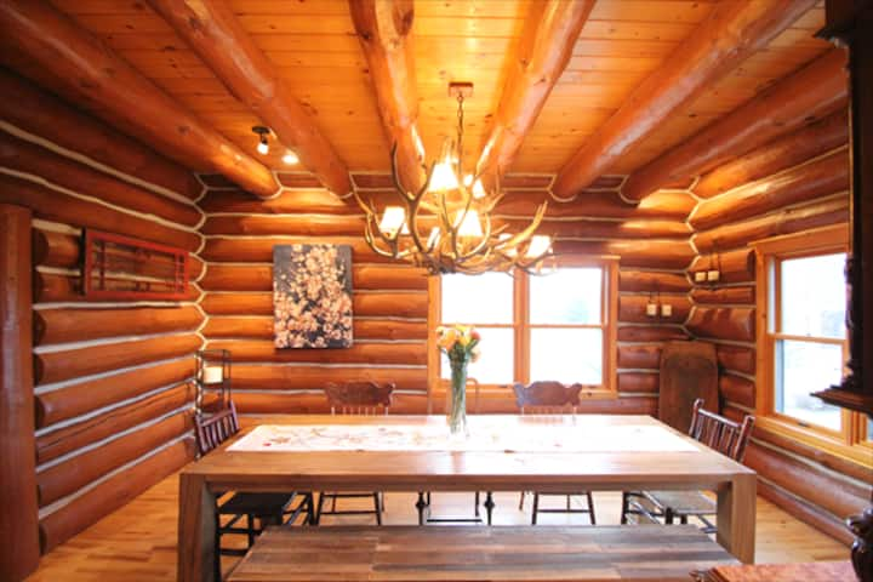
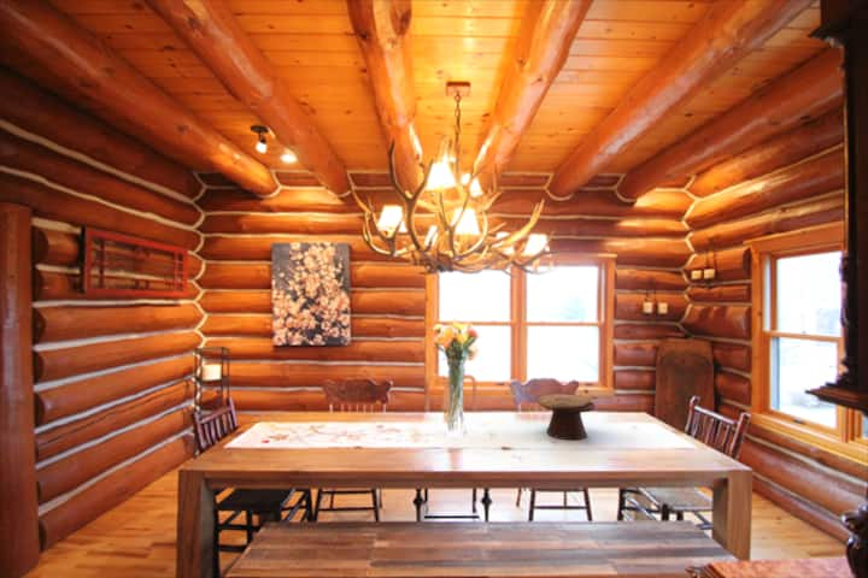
+ decorative bowl [538,394,599,441]
